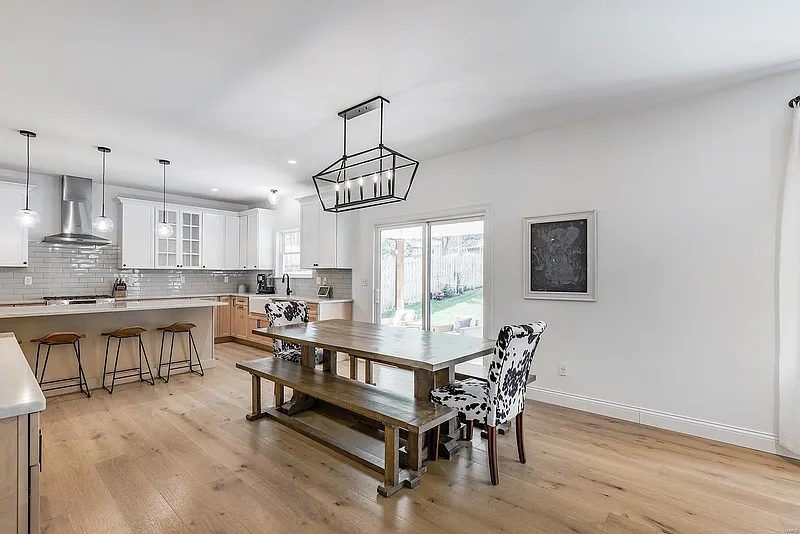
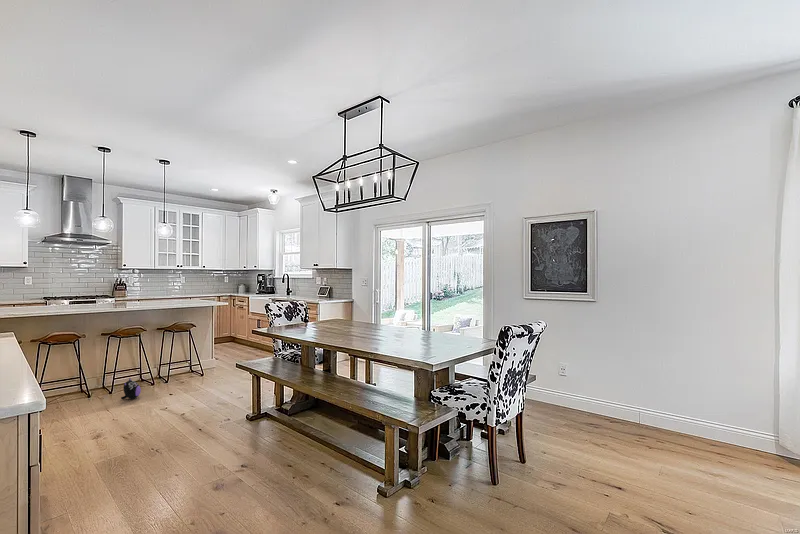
+ plush toy [120,377,142,400]
